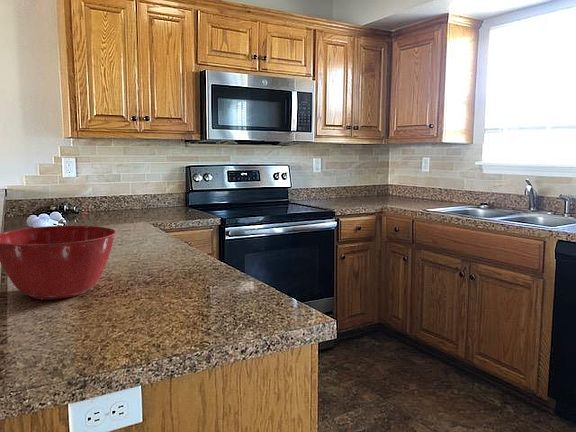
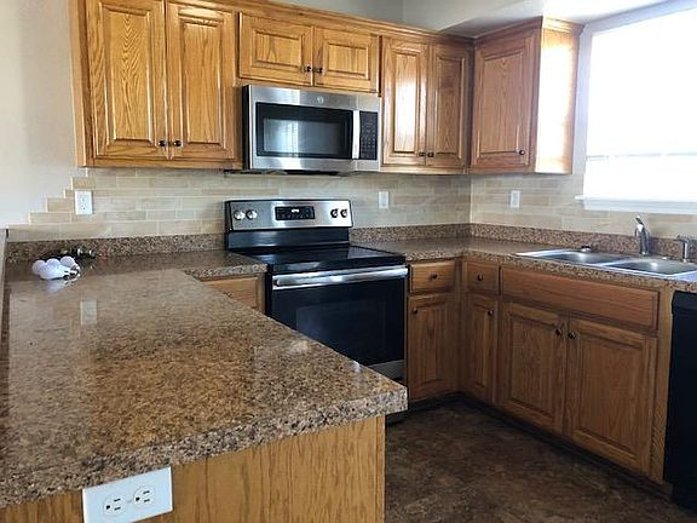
- mixing bowl [0,225,117,300]
